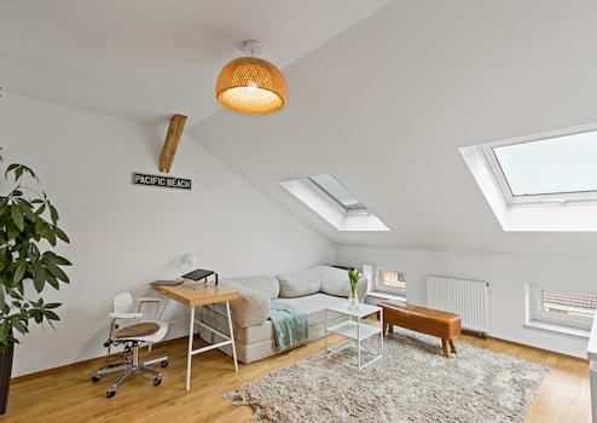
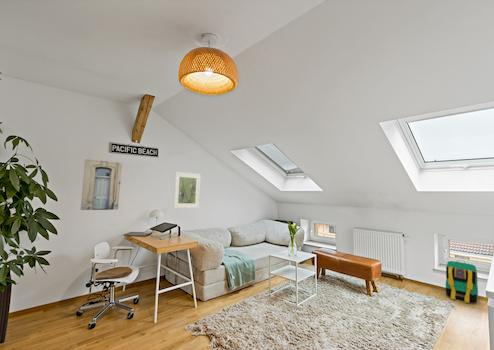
+ wall art [80,158,123,211]
+ backpack [445,259,481,304]
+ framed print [172,171,202,209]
